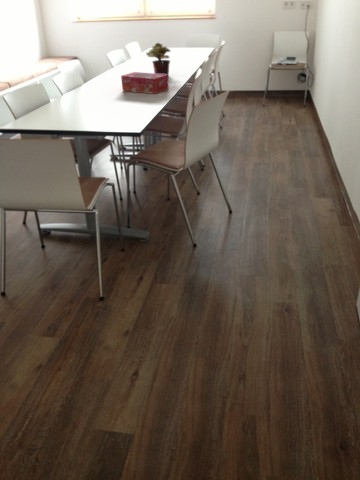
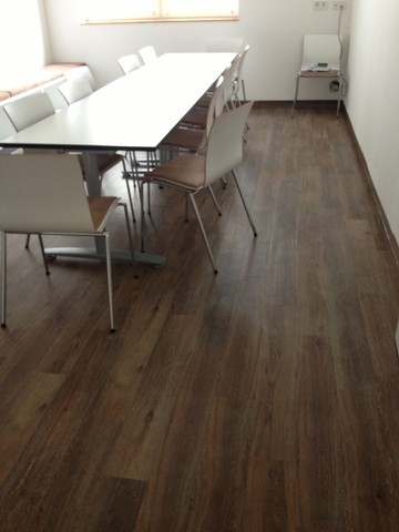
- potted plant [145,42,171,77]
- tissue box [120,71,170,95]
